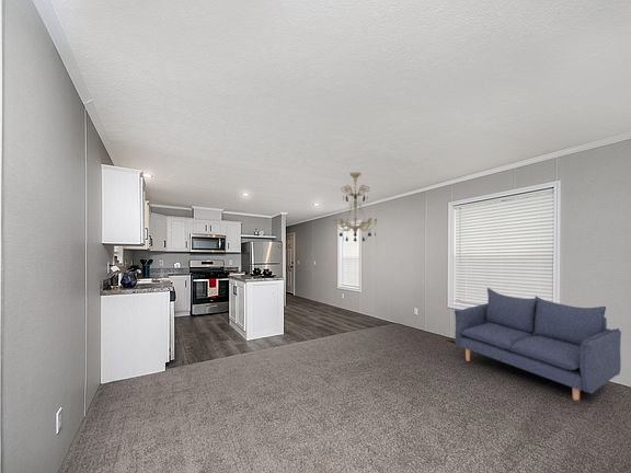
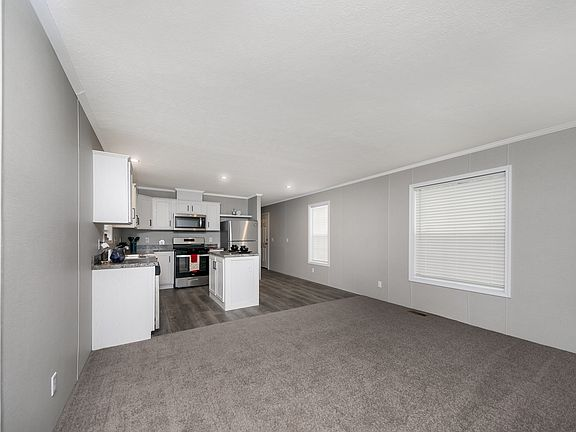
- chandelier [333,171,378,243]
- sofa [454,287,622,401]
